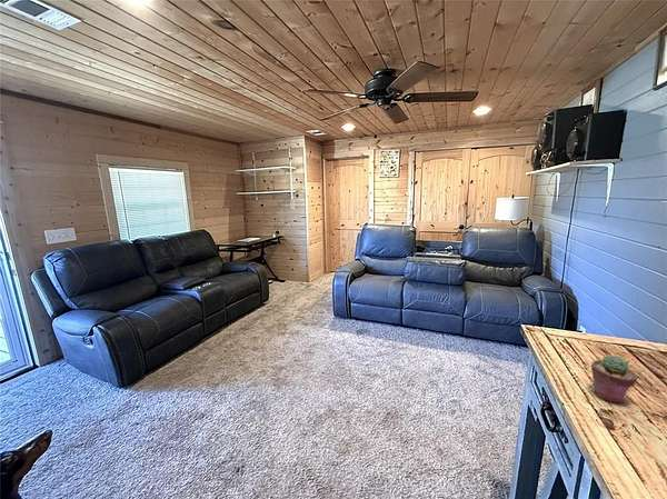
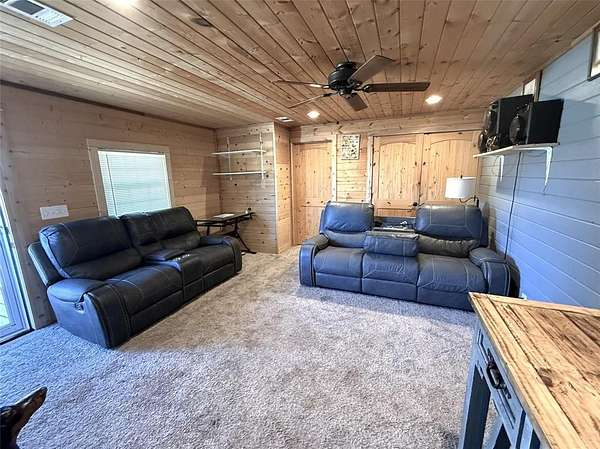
- potted succulent [590,355,638,403]
